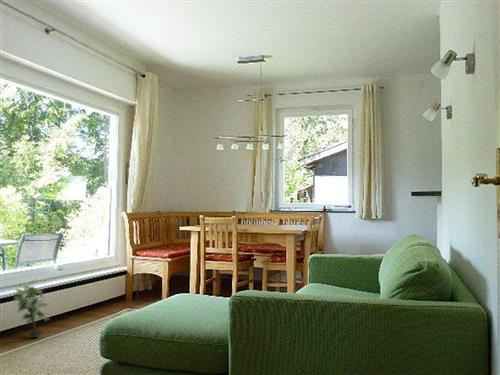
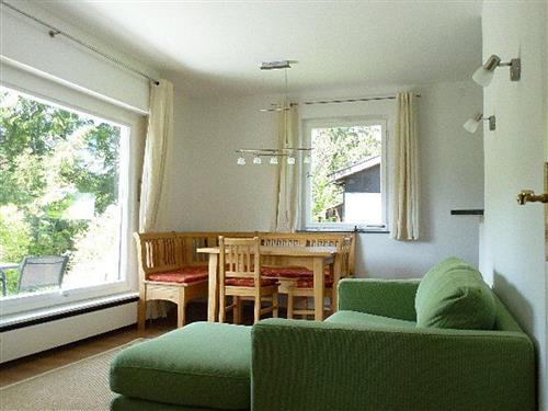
- potted plant [12,278,50,339]
